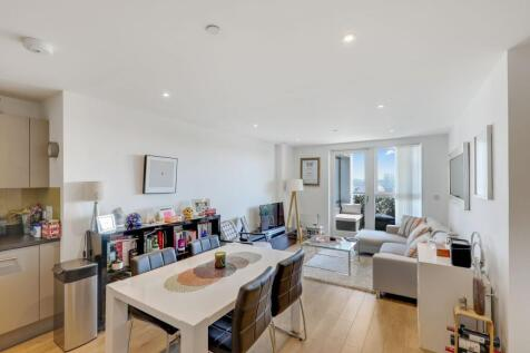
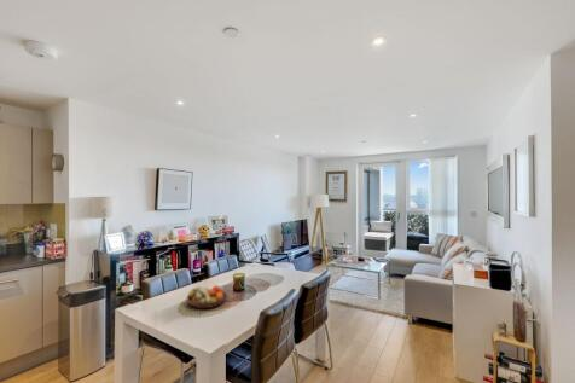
+ fruit bowl [186,284,228,309]
